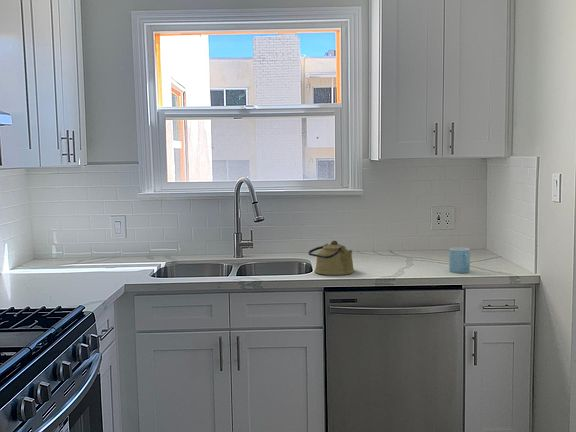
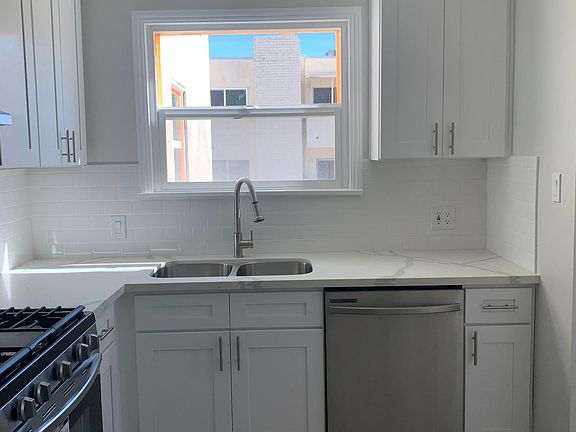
- mug [448,246,471,274]
- kettle [307,240,356,276]
